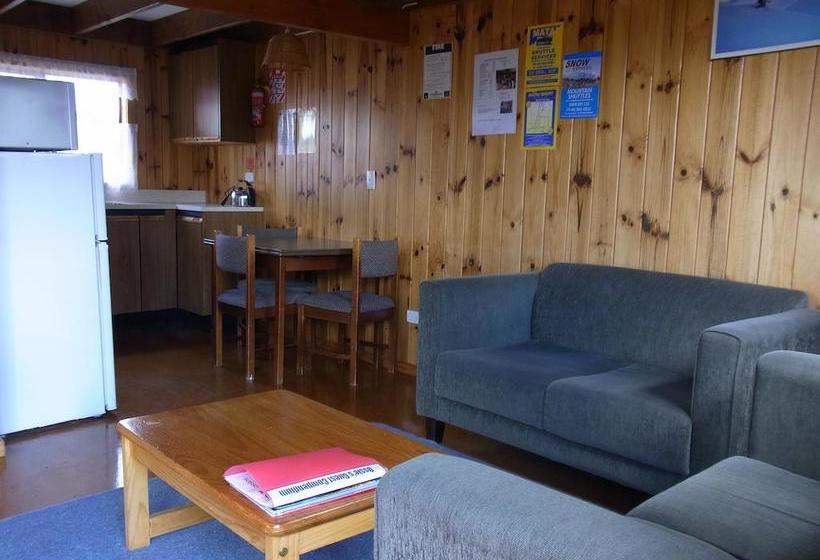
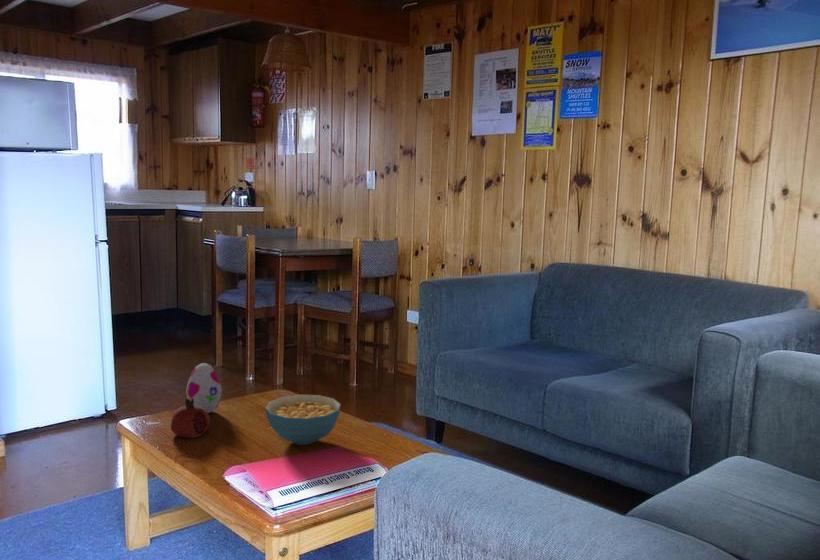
+ decorative egg [185,362,223,414]
+ cereal bowl [264,394,342,446]
+ fruit [170,397,211,439]
